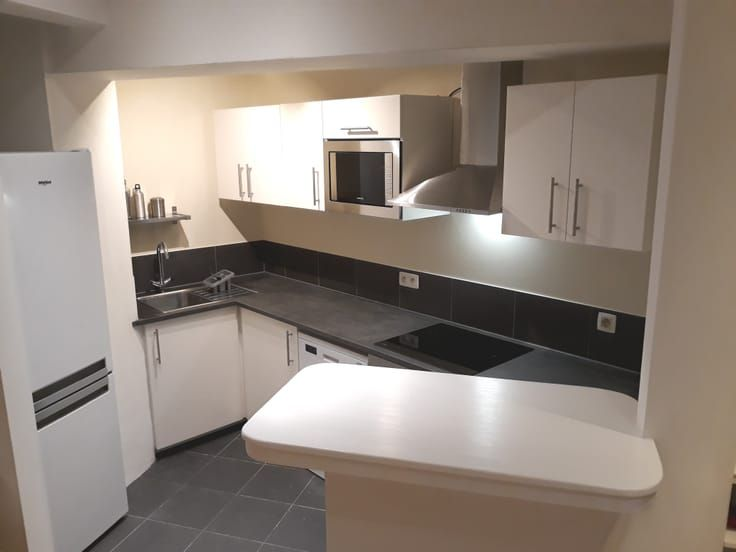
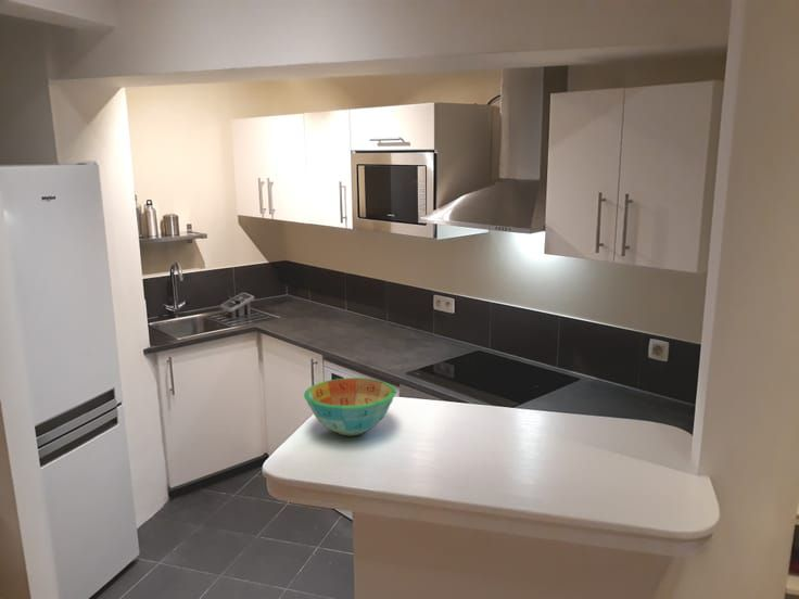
+ bowl [303,377,397,436]
